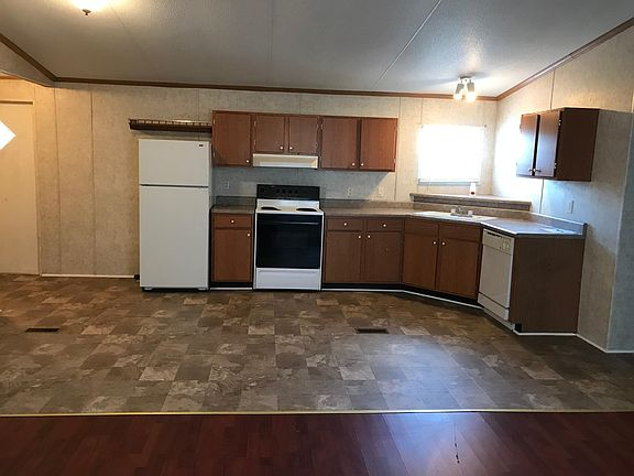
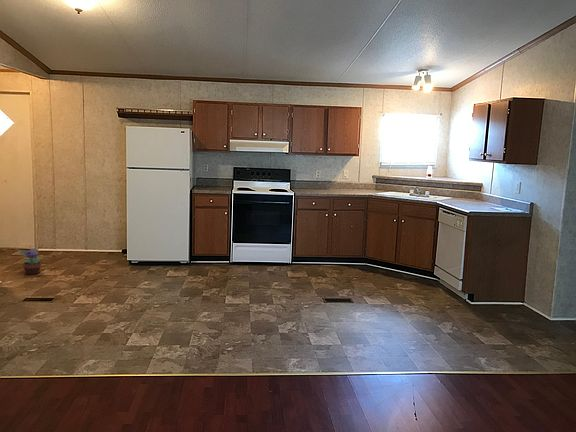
+ decorative plant [16,245,43,276]
